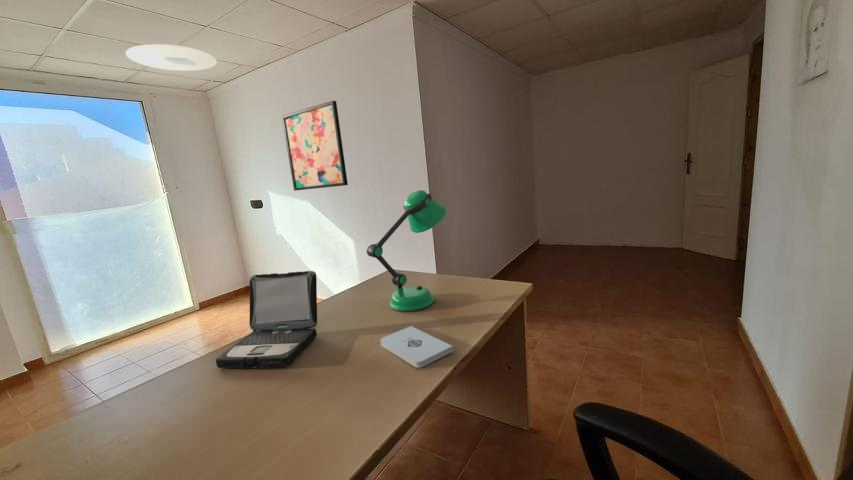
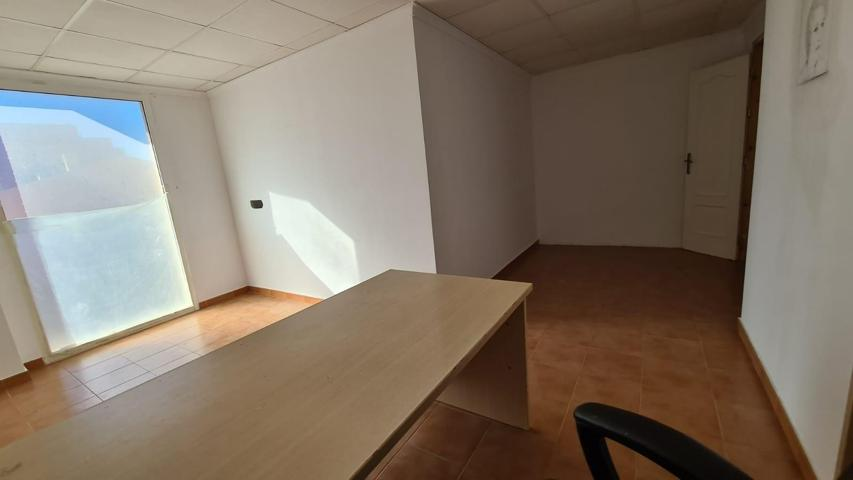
- laptop [215,270,318,369]
- notepad [379,325,454,369]
- wall art [281,100,349,192]
- ceiling light [125,43,218,72]
- desk lamp [366,189,447,312]
